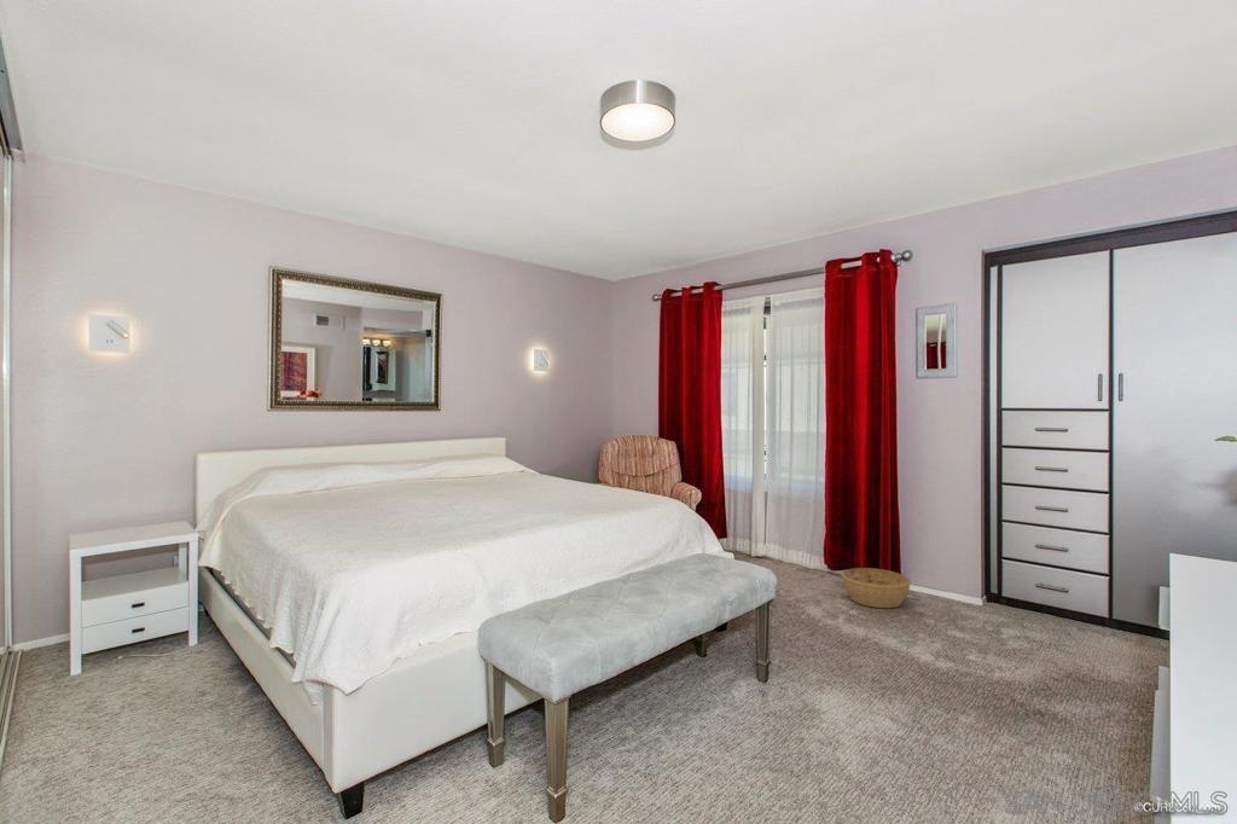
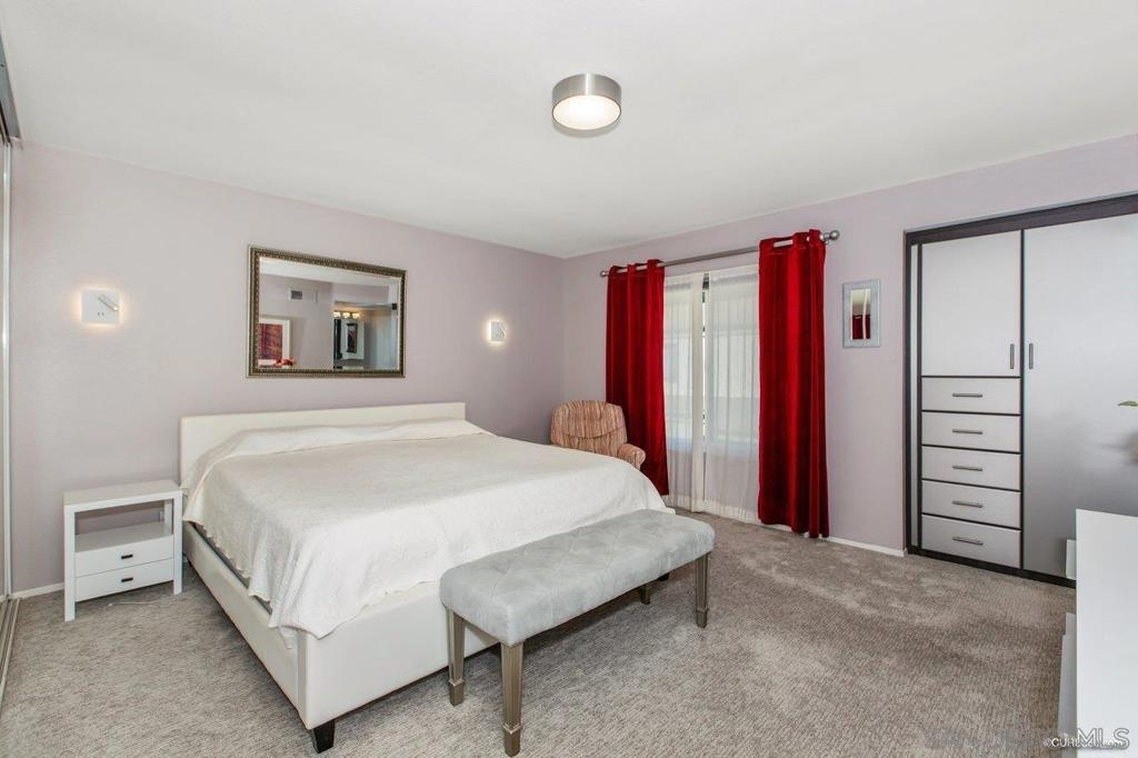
- basket [841,567,912,609]
